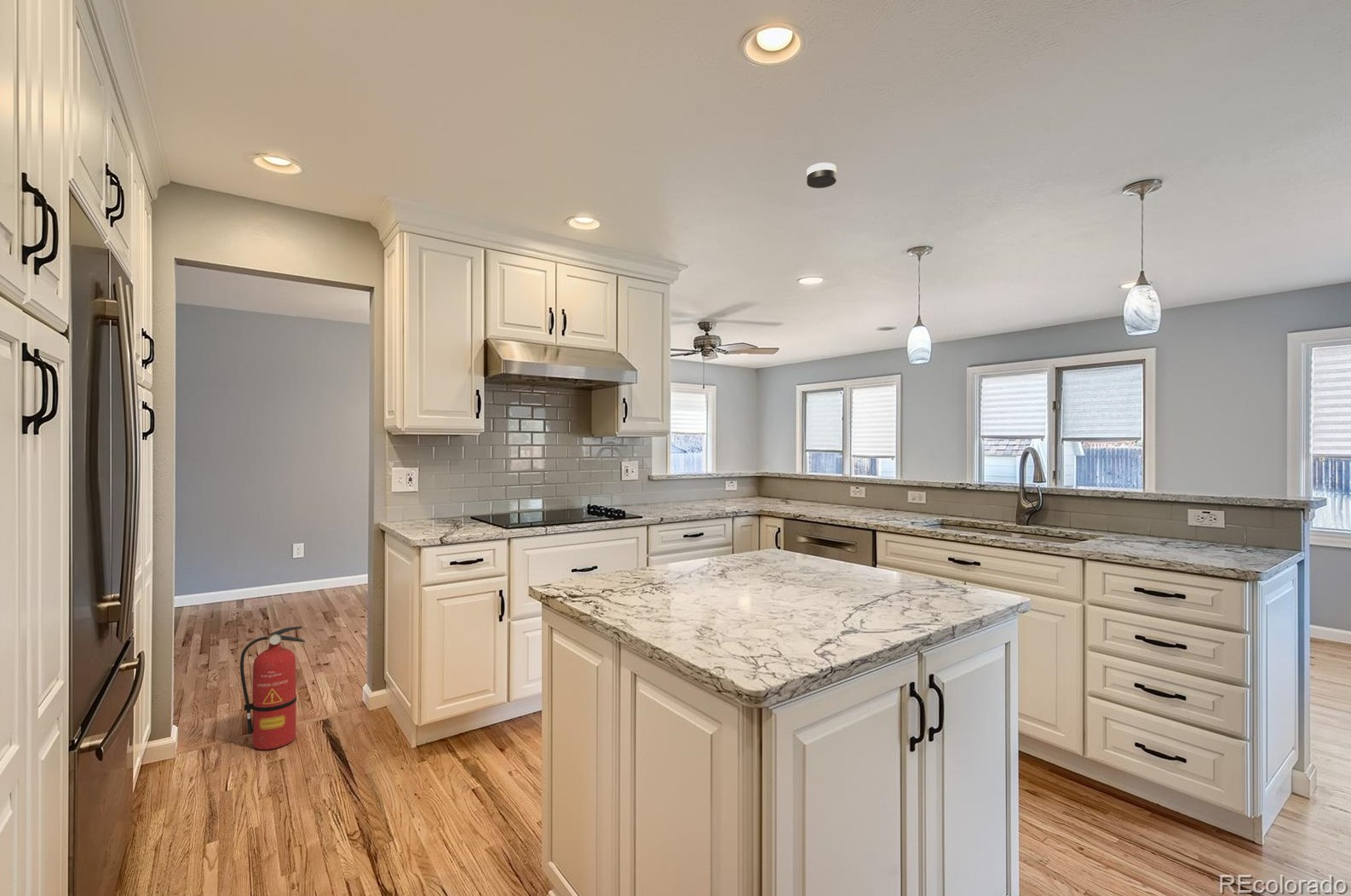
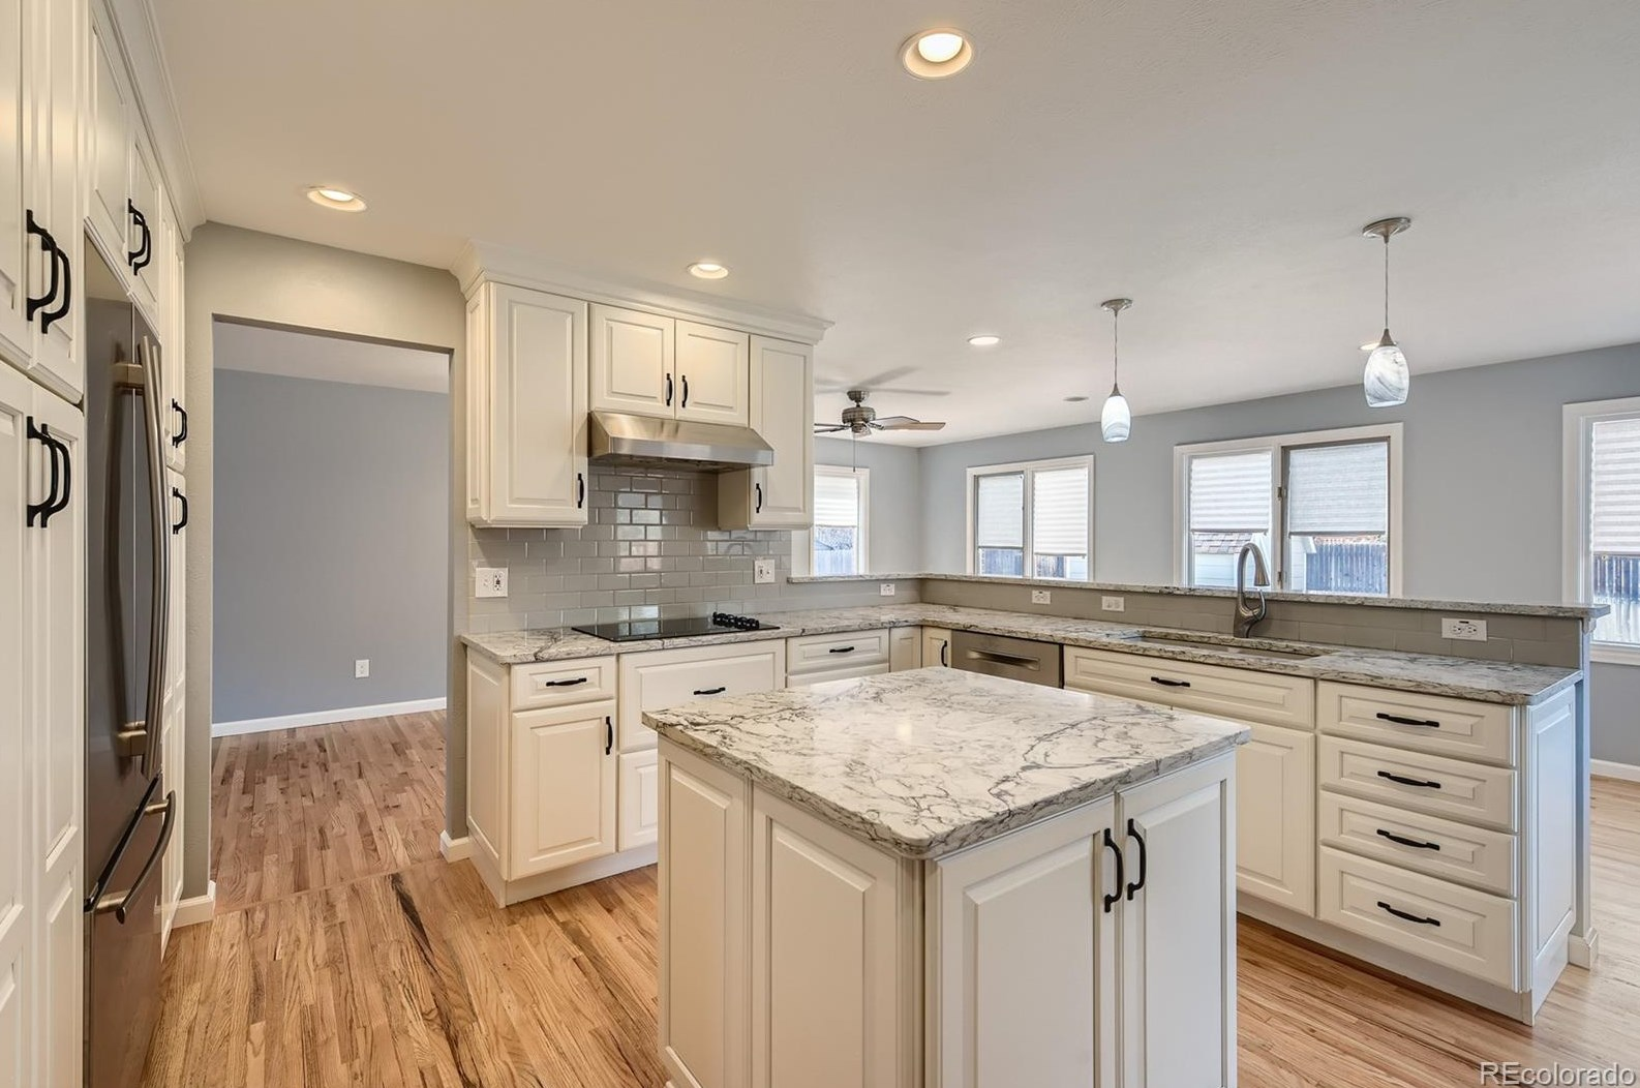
- fire extinguisher [239,625,306,750]
- smoke detector [806,162,837,189]
